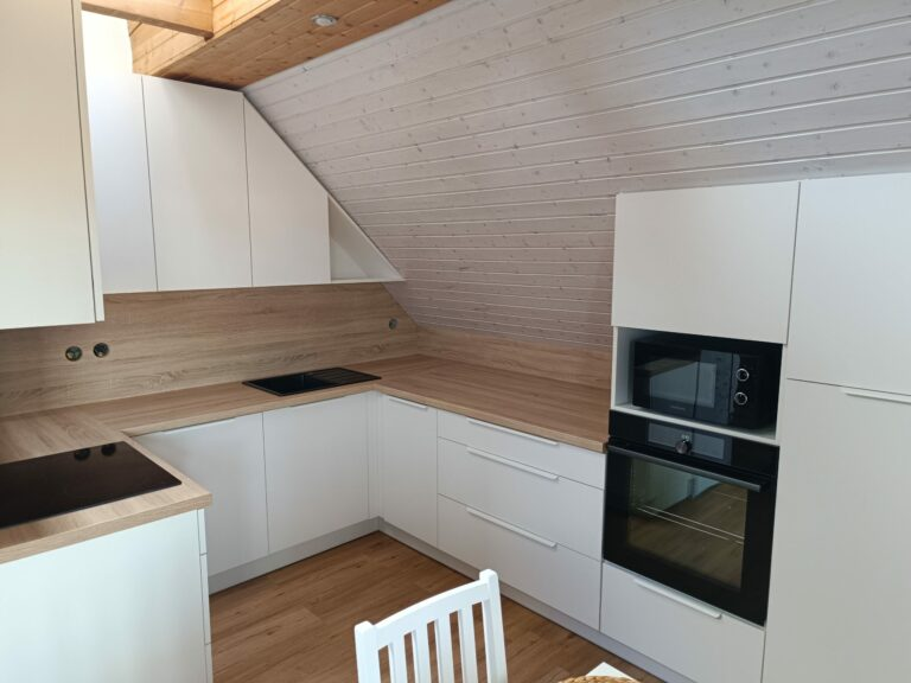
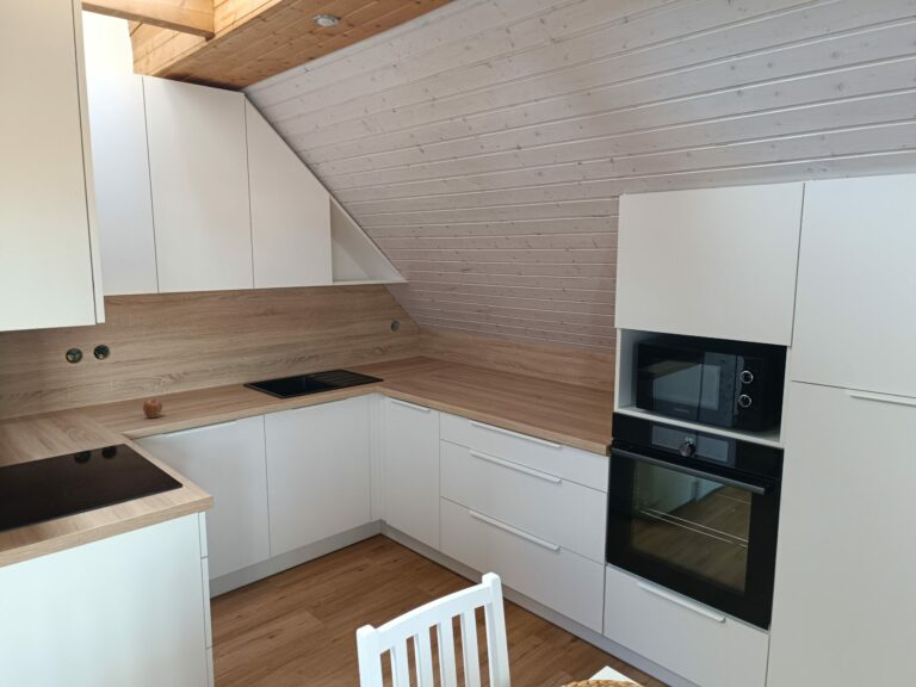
+ fruit [142,397,163,419]
